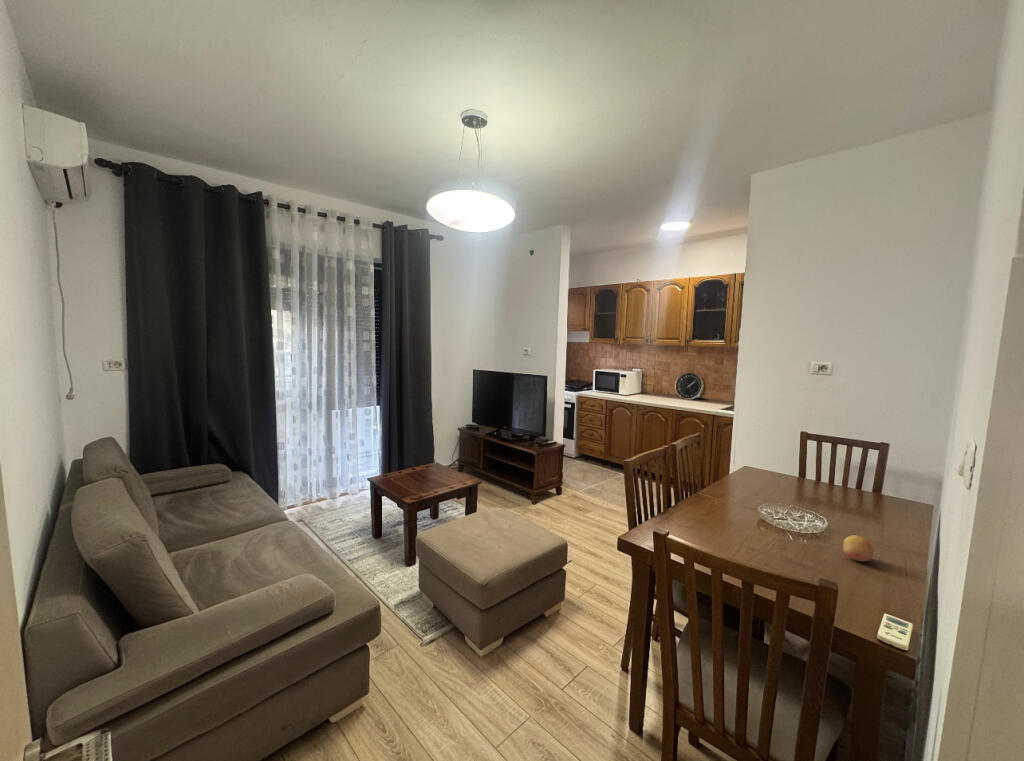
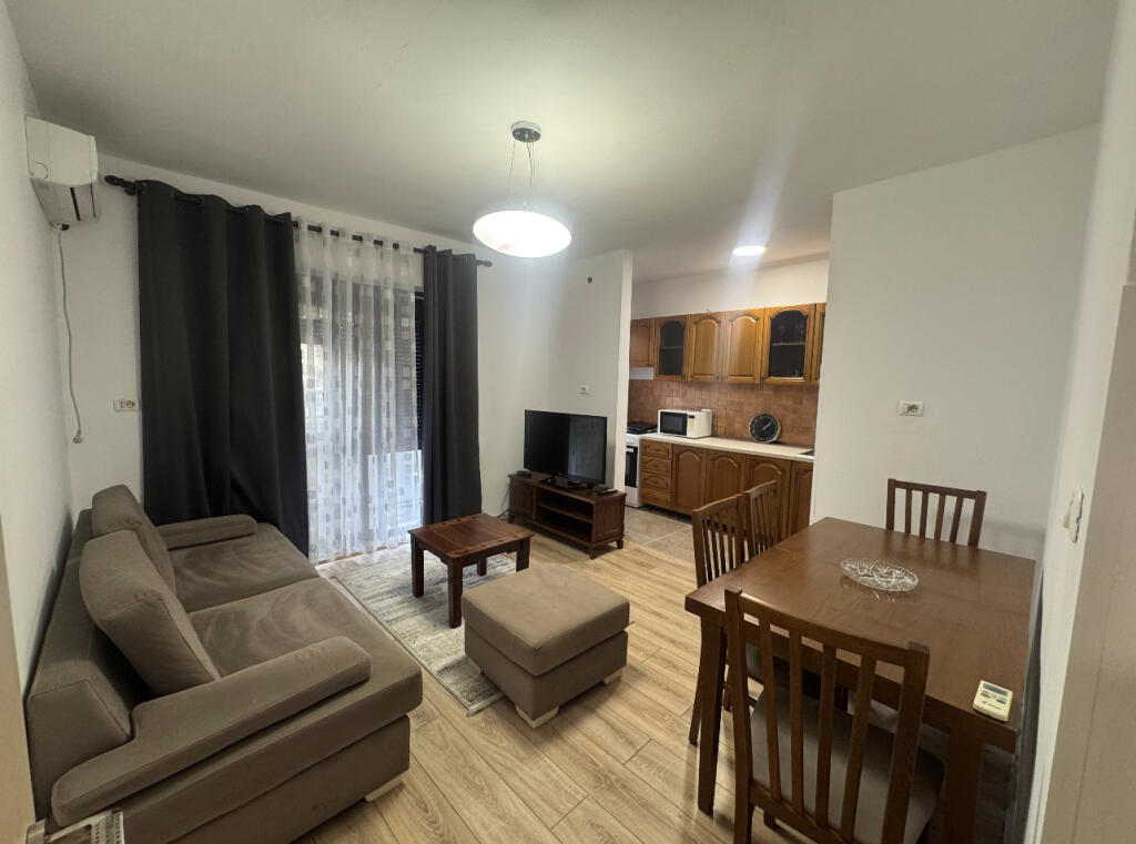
- fruit [842,534,875,562]
